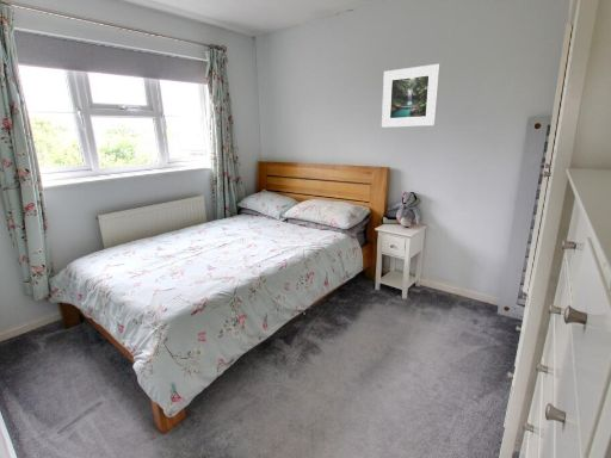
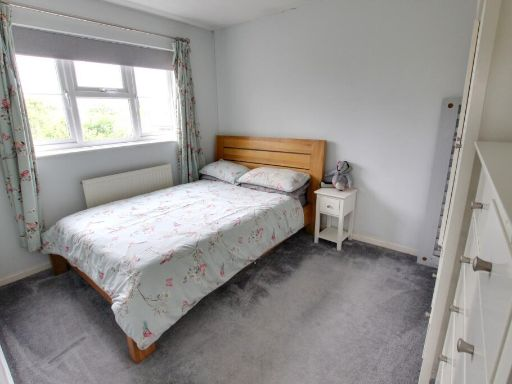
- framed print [381,63,442,129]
